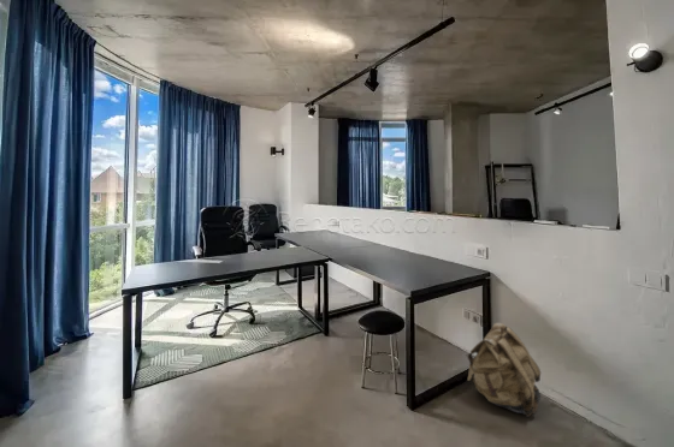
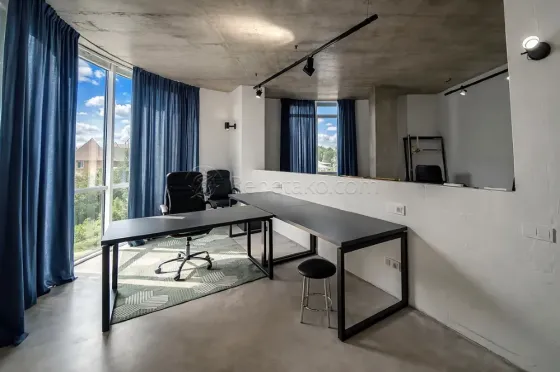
- backpack [465,322,542,418]
